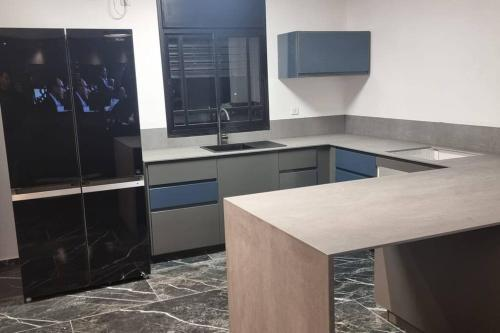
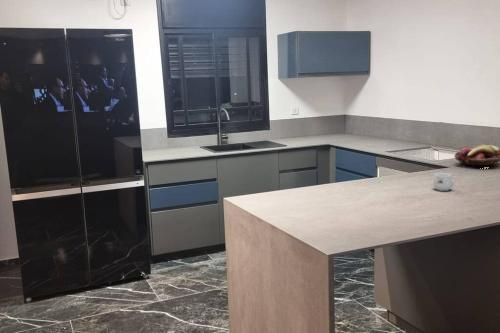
+ fruit basket [453,144,500,168]
+ mug [432,172,458,192]
